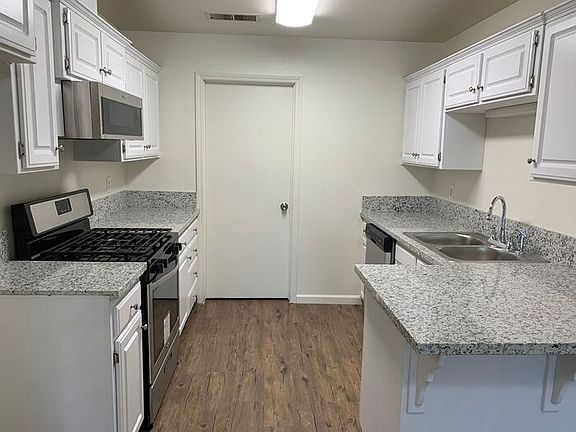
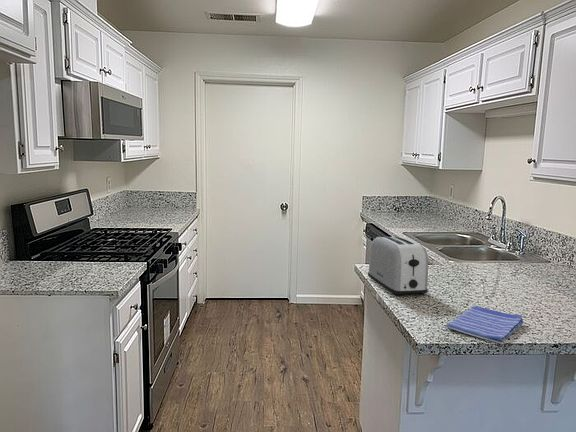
+ toaster [367,235,429,297]
+ dish towel [445,305,525,345]
